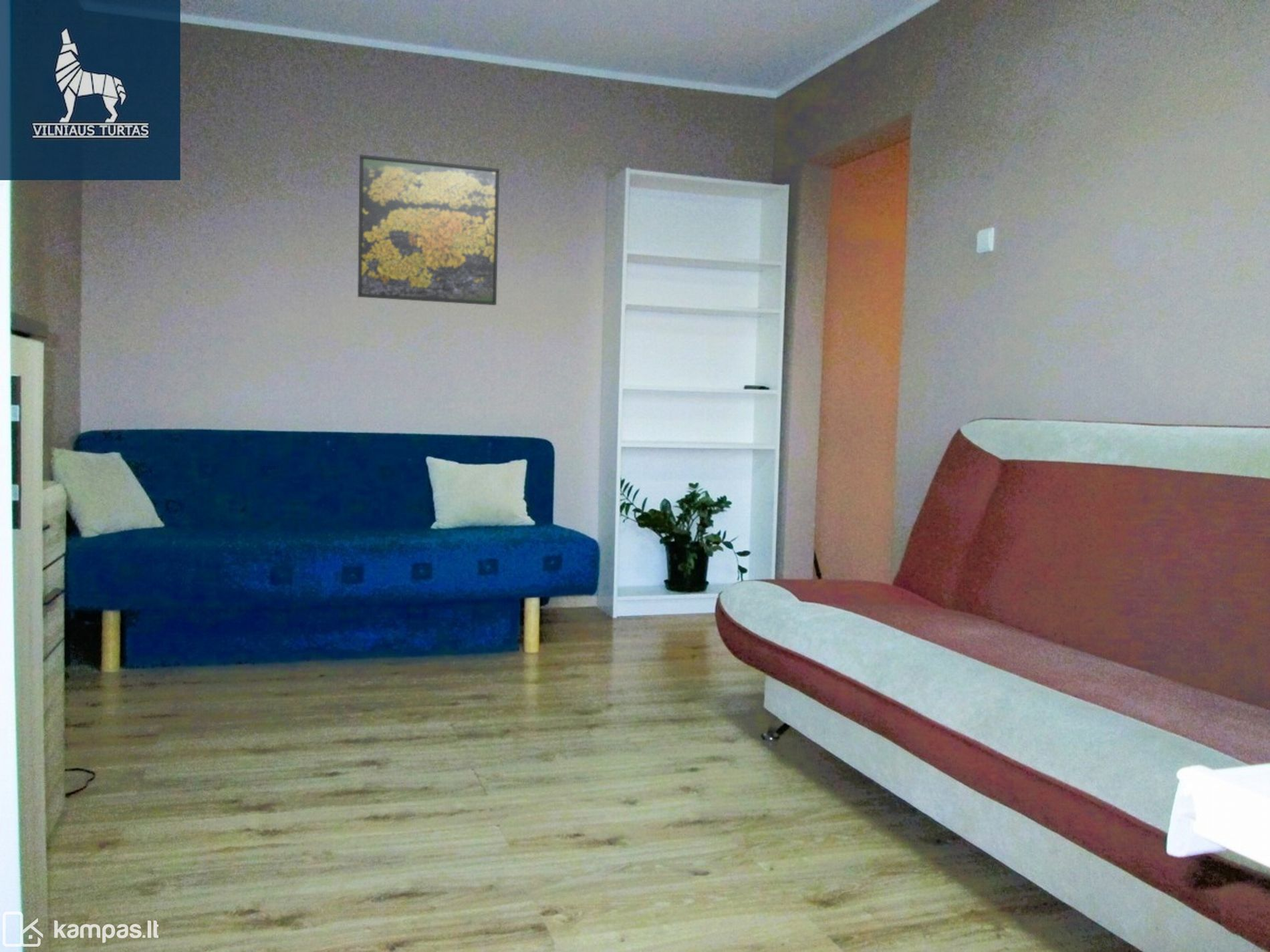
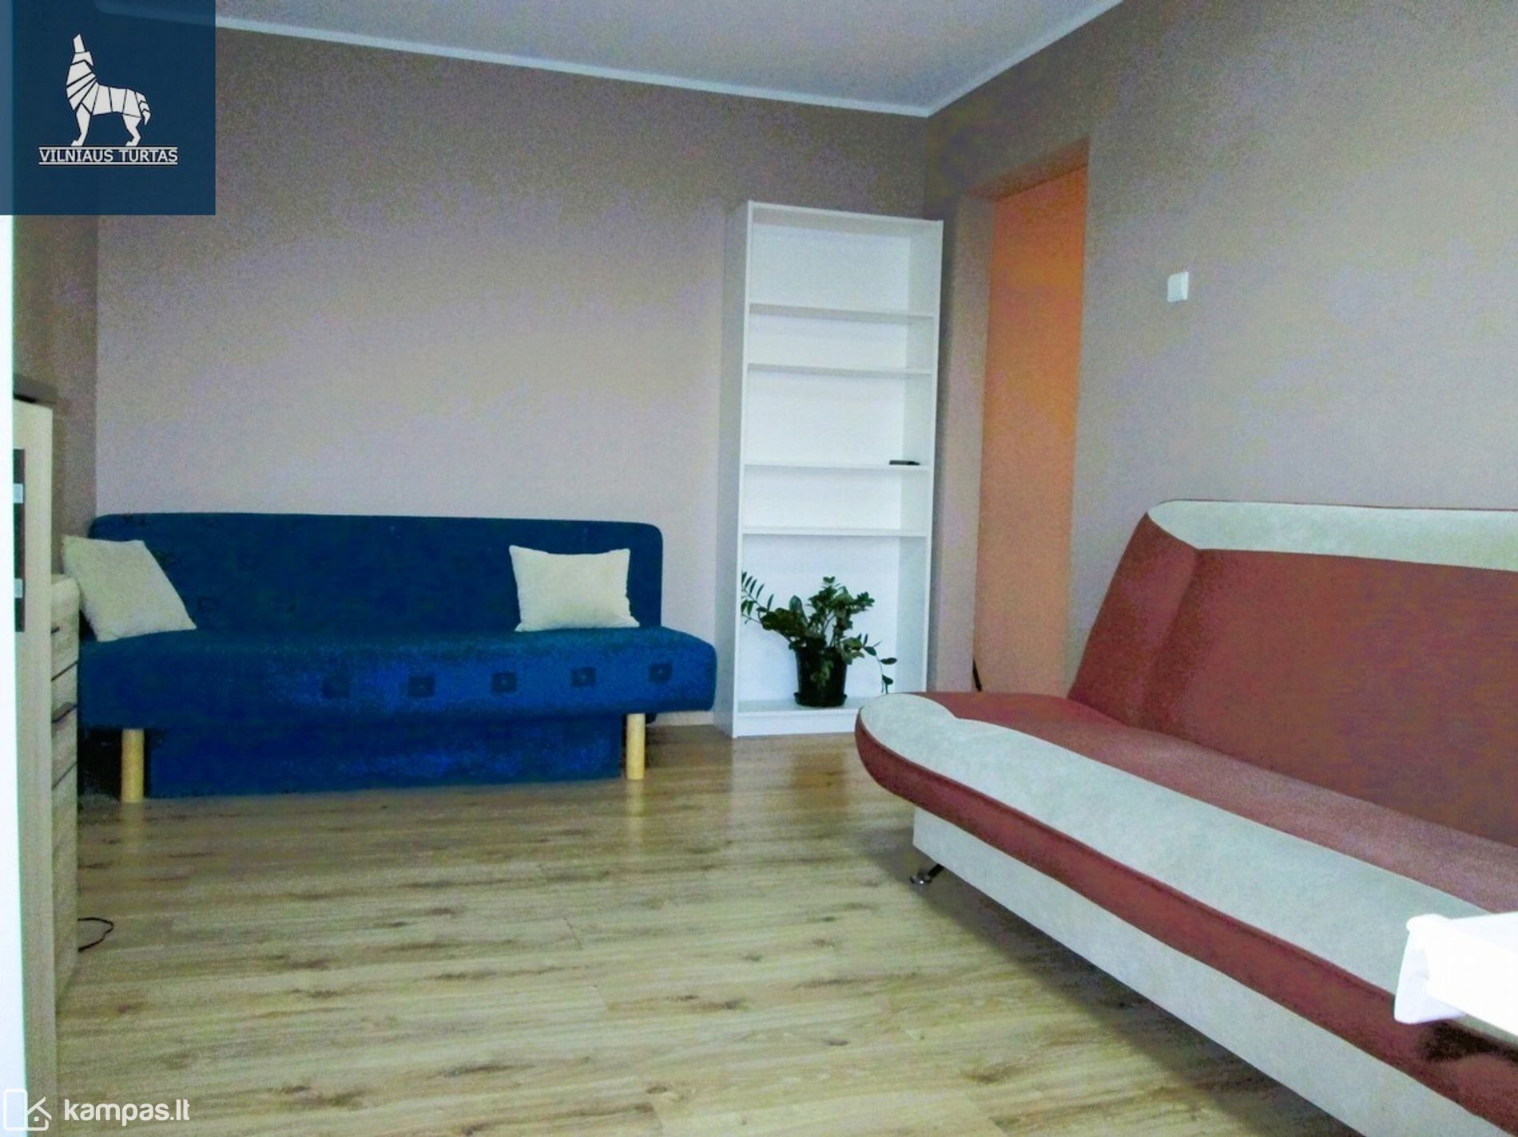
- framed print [357,154,500,306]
